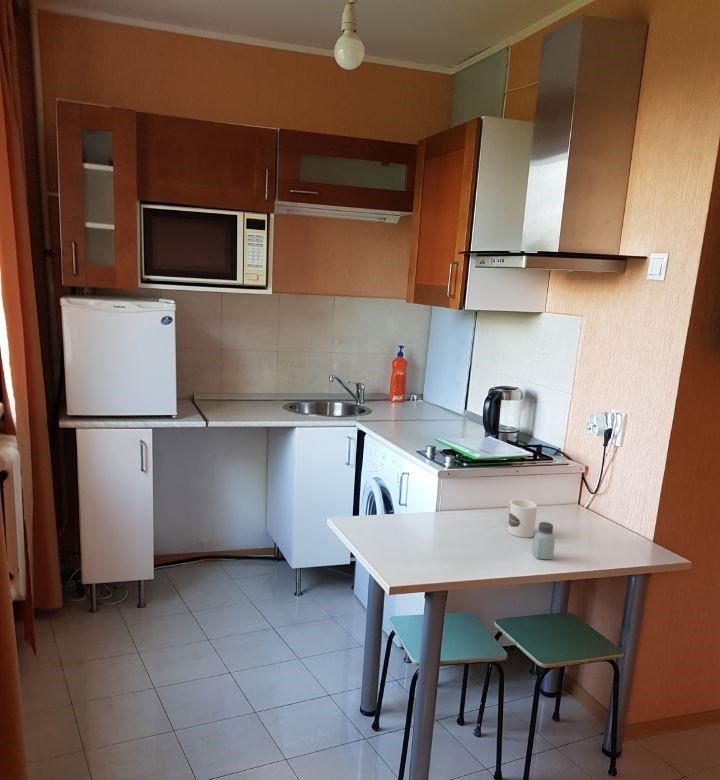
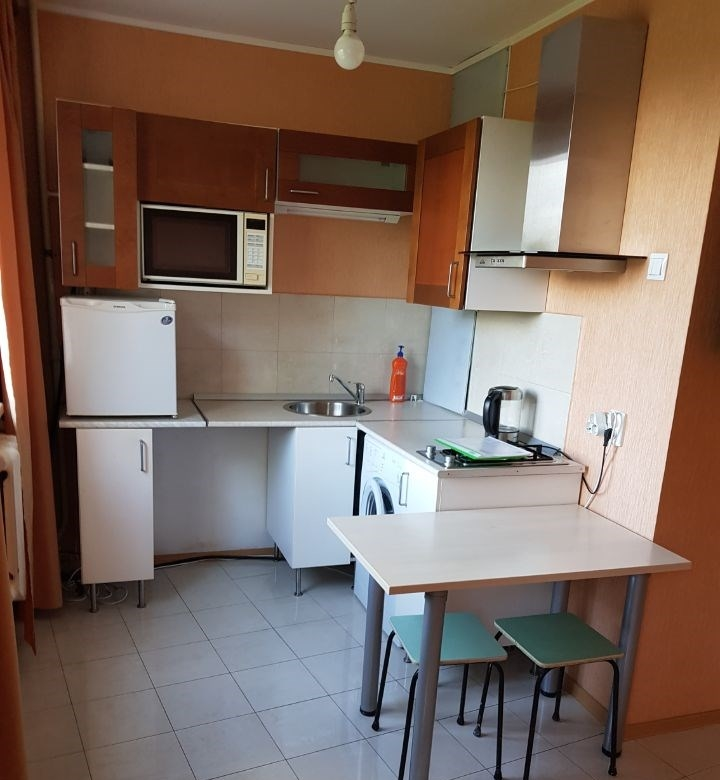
- saltshaker [532,521,556,560]
- mug [506,498,538,539]
